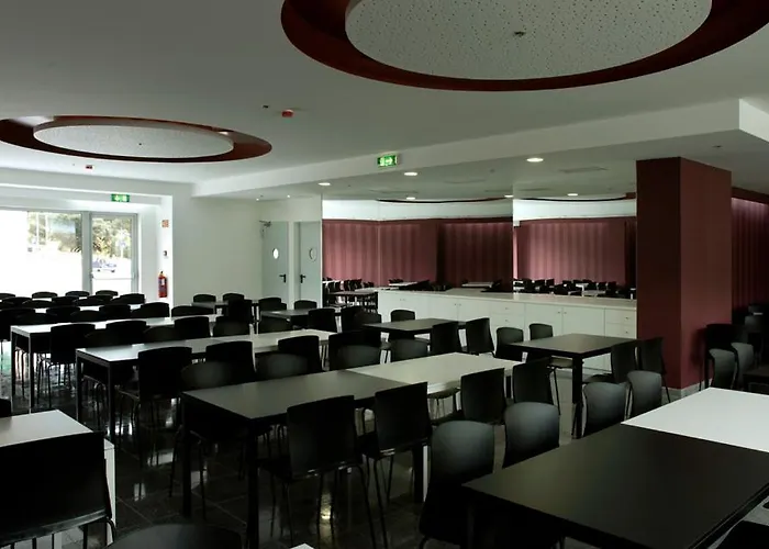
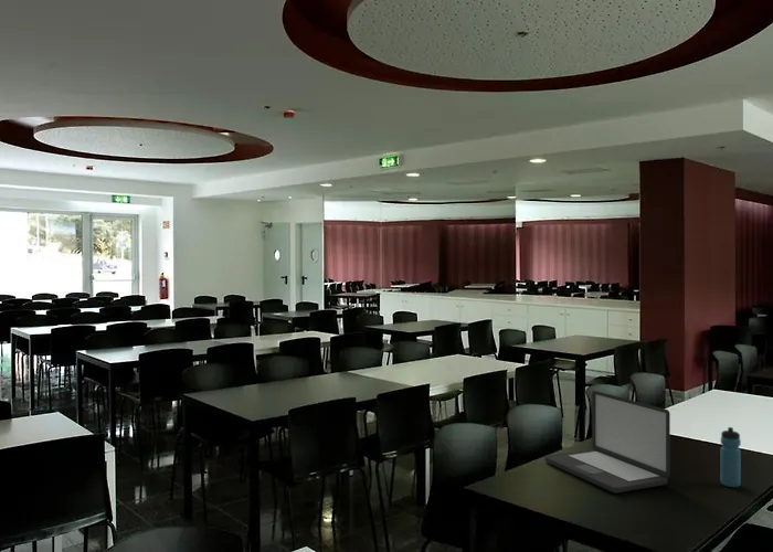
+ laptop [543,390,671,495]
+ water bottle [719,426,742,488]
